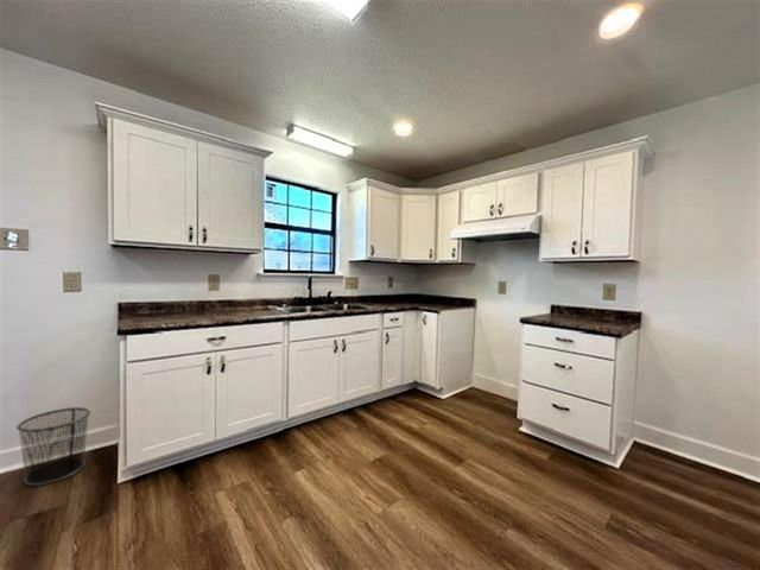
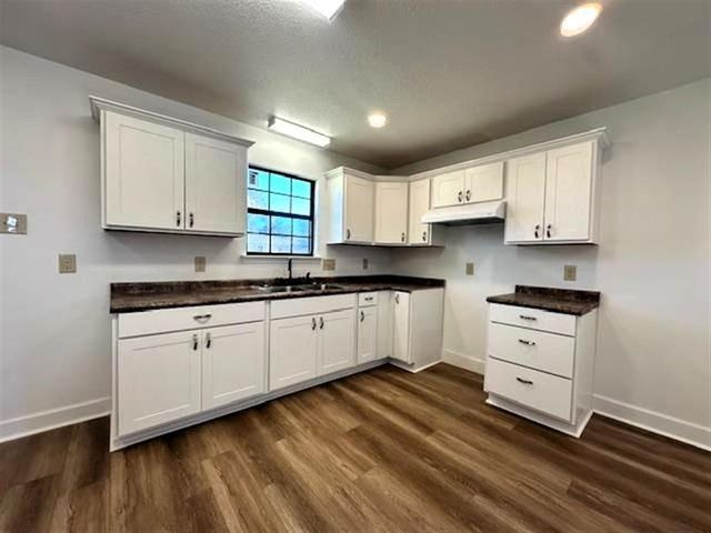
- waste bin [15,406,91,487]
